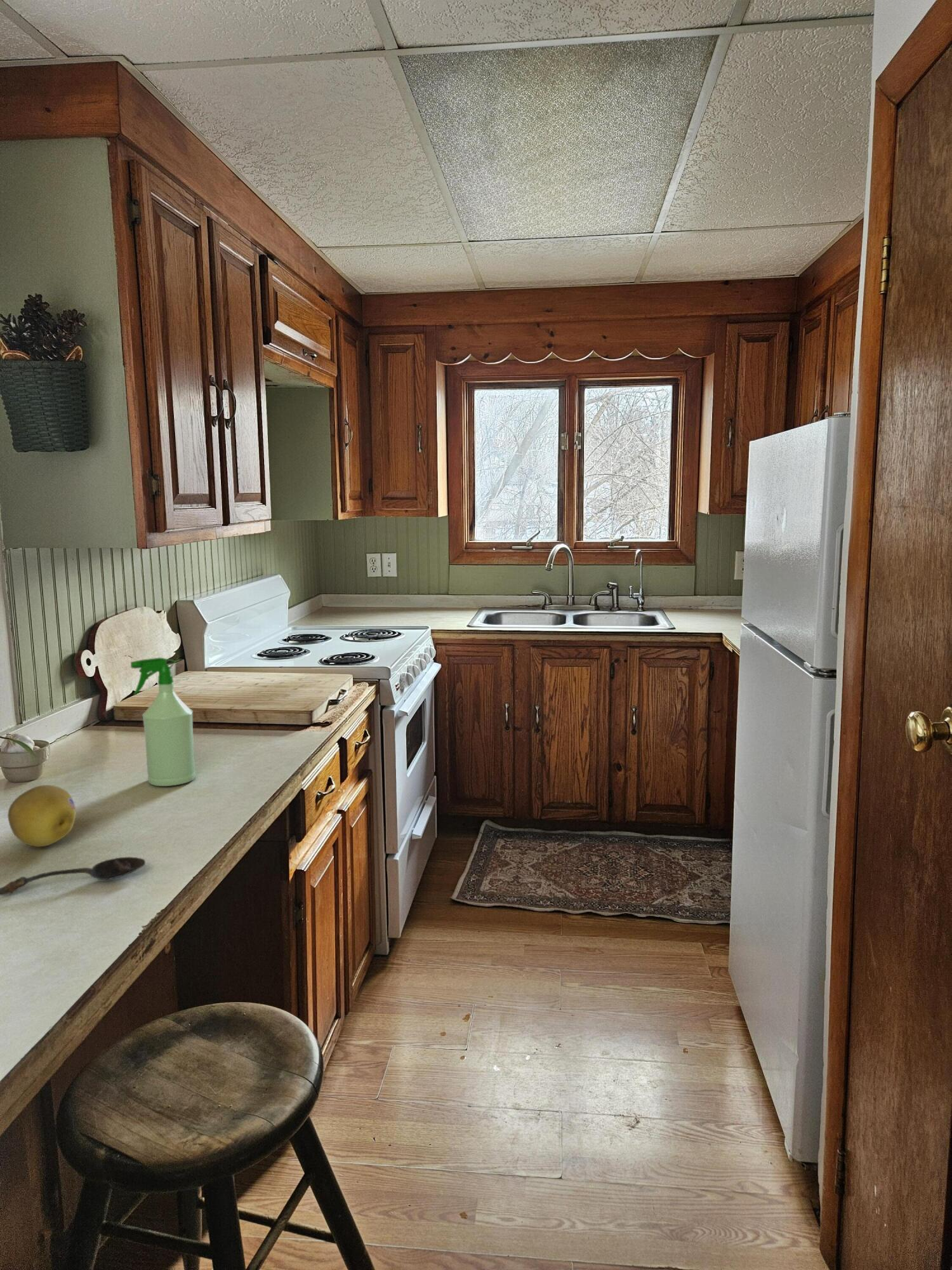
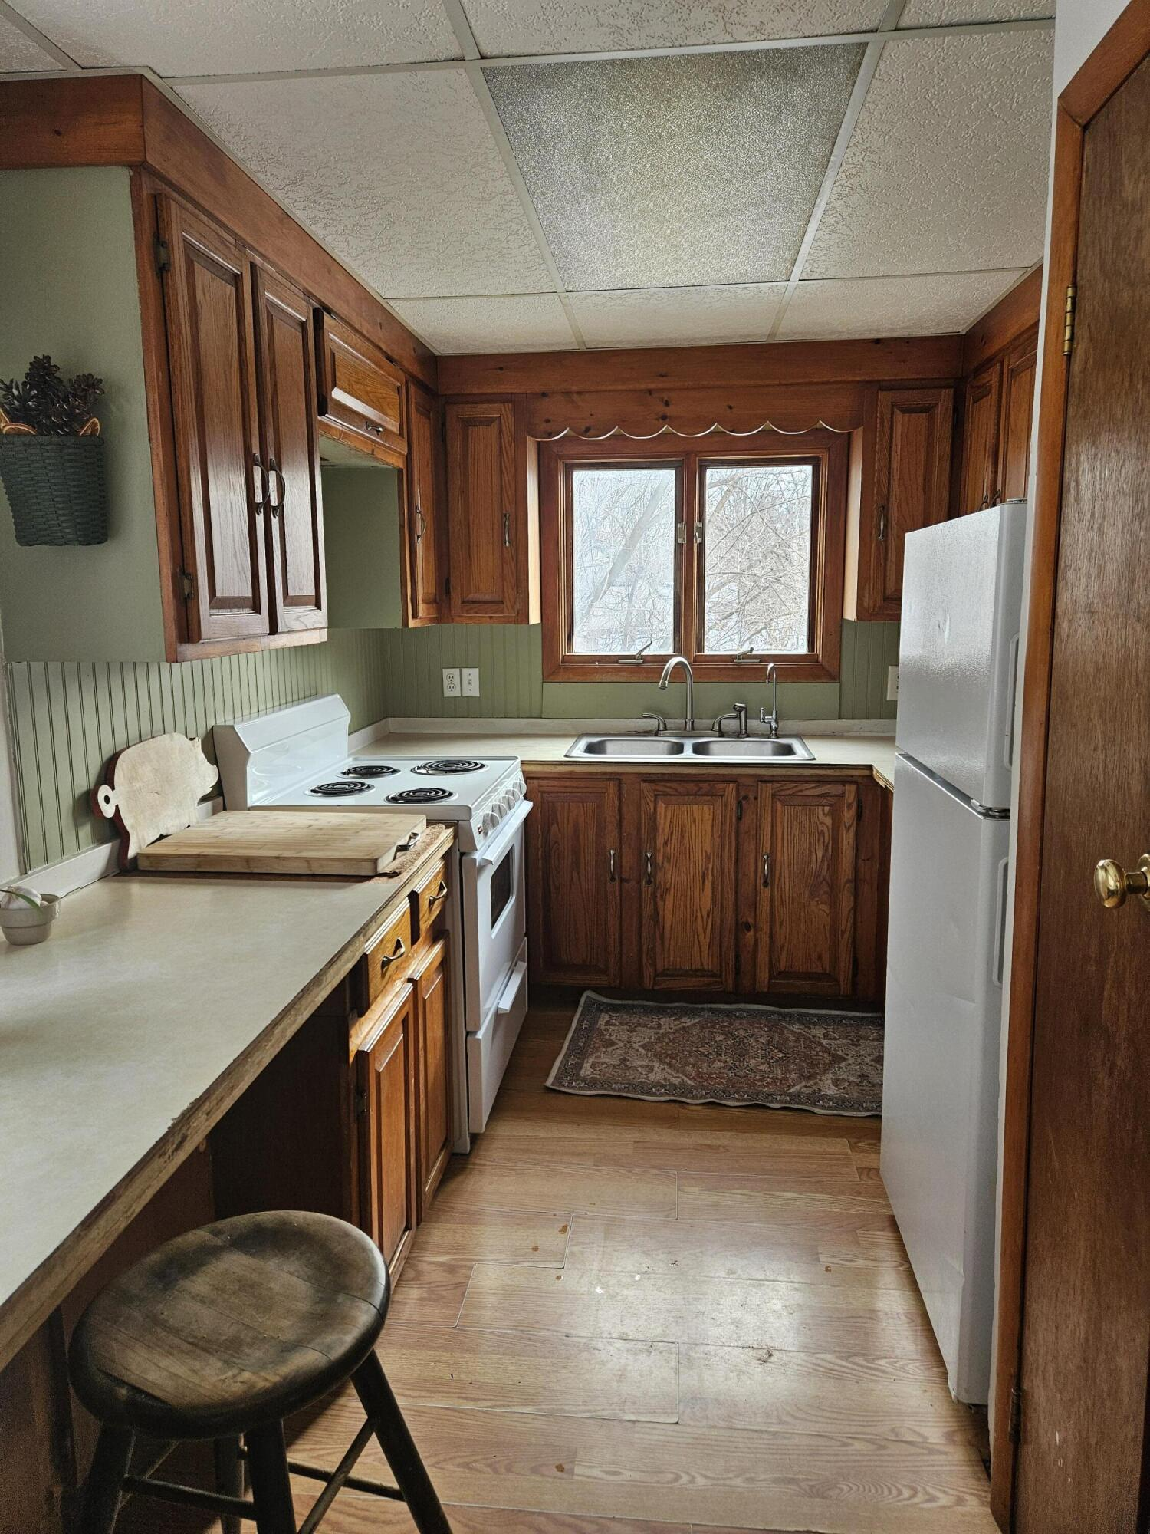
- spoon [0,856,146,896]
- spray bottle [130,657,196,787]
- fruit [7,784,76,848]
